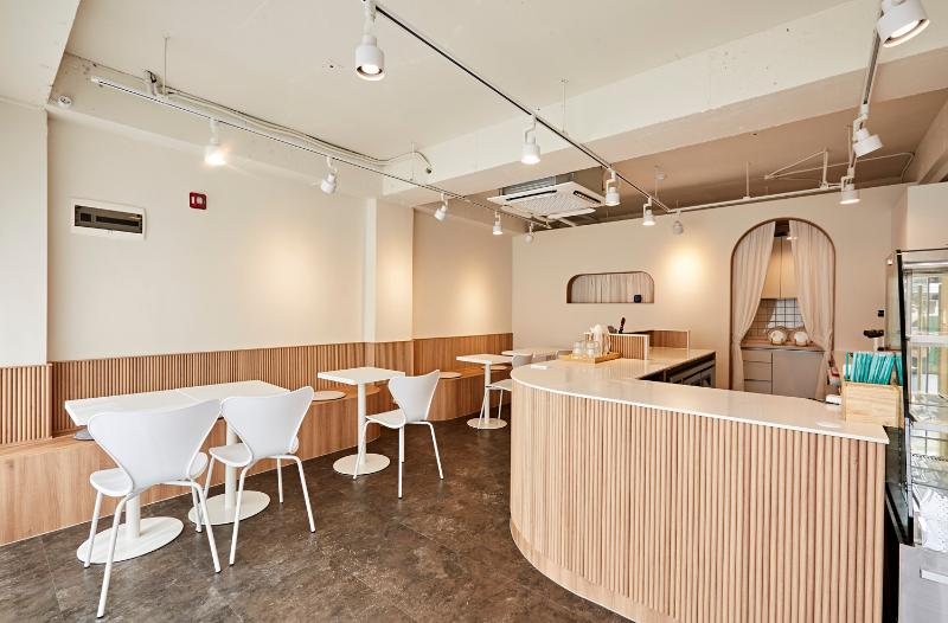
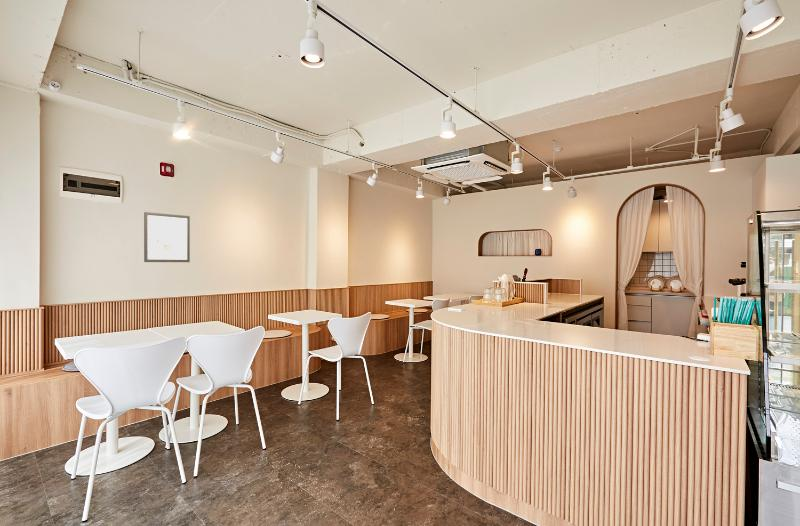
+ wall art [143,211,191,263]
